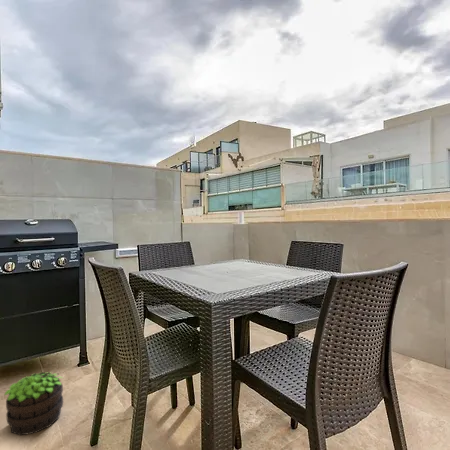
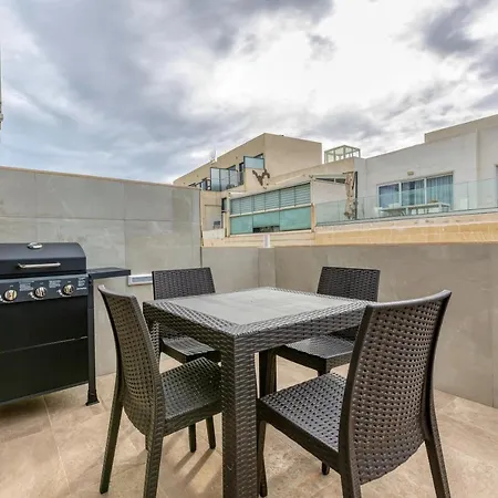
- potted plant [3,371,64,436]
